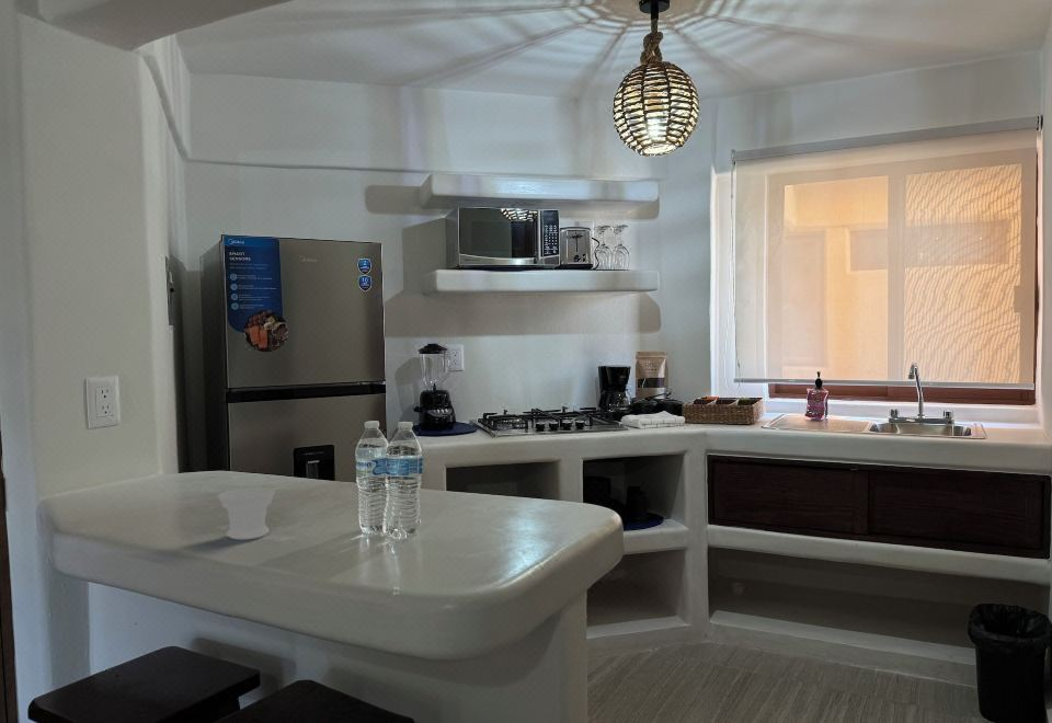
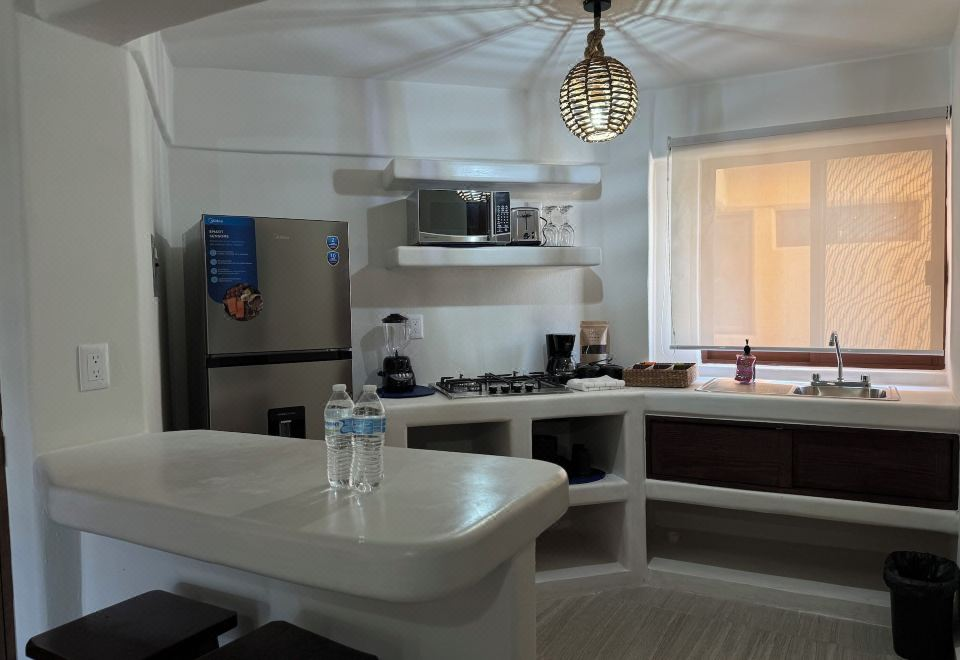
- cup [217,486,276,540]
